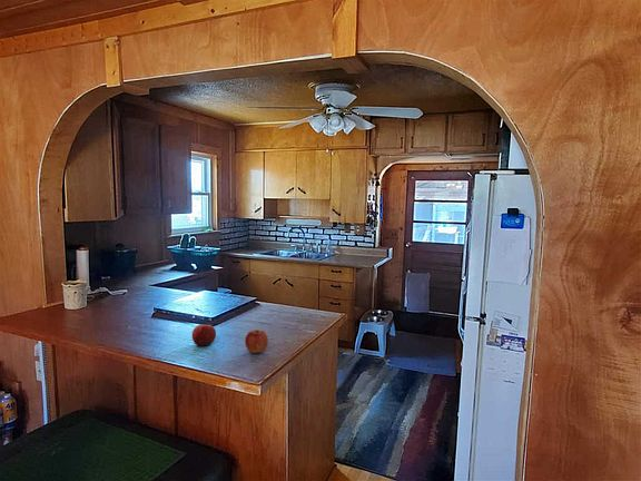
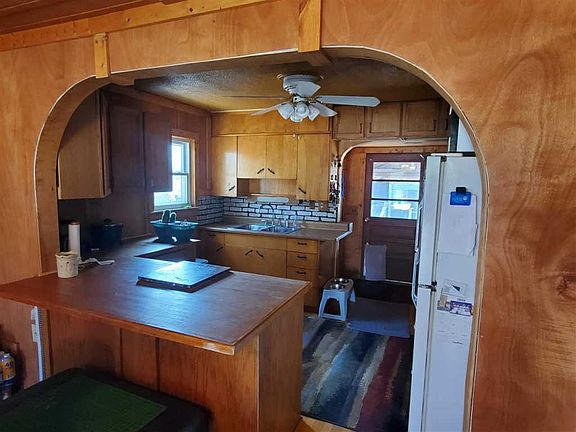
- apple [191,324,217,347]
- apple [244,328,269,354]
